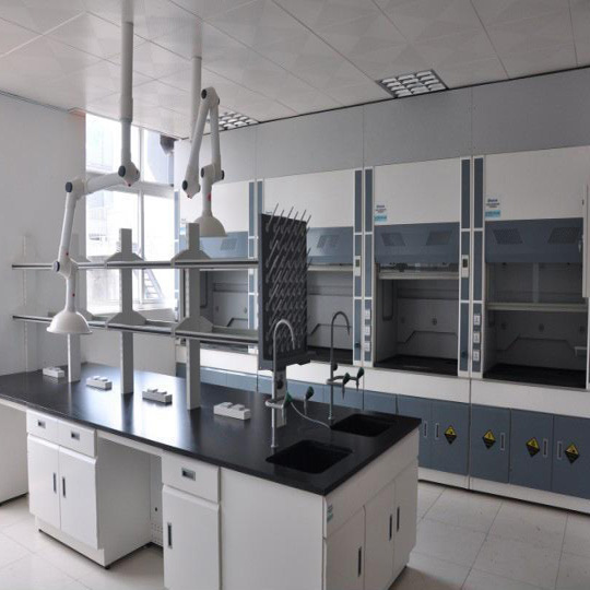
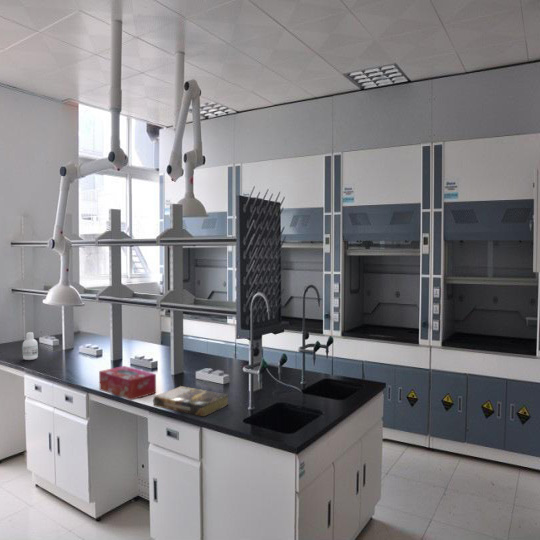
+ book [152,385,230,417]
+ tissue box [98,365,157,401]
+ bottle [21,331,39,361]
